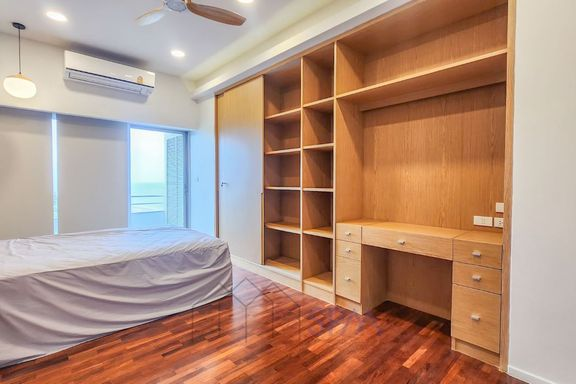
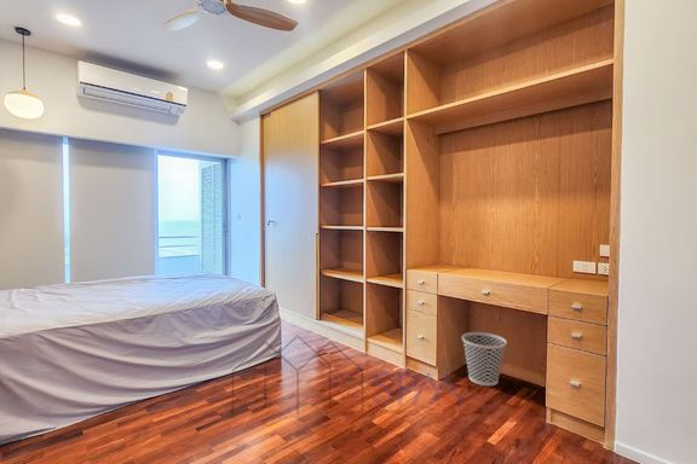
+ wastebasket [461,331,508,387]
